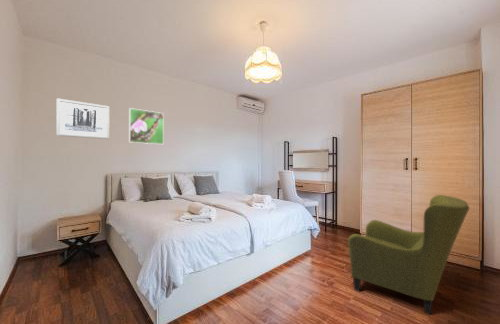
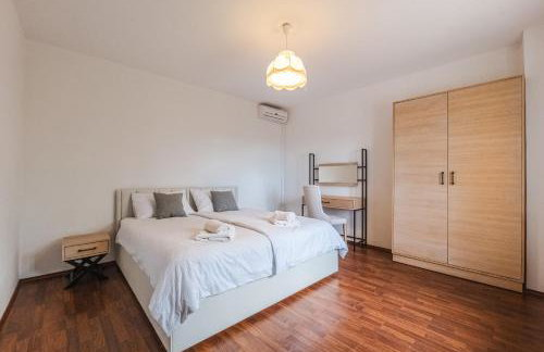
- armchair [347,194,470,316]
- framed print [128,107,165,145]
- wall art [56,98,111,140]
